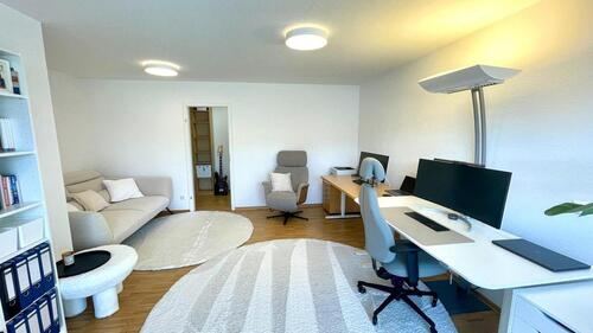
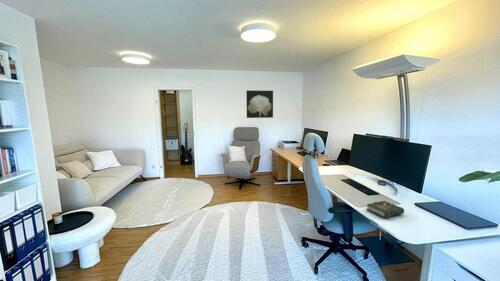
+ wall art [245,89,274,119]
+ book [366,200,405,219]
